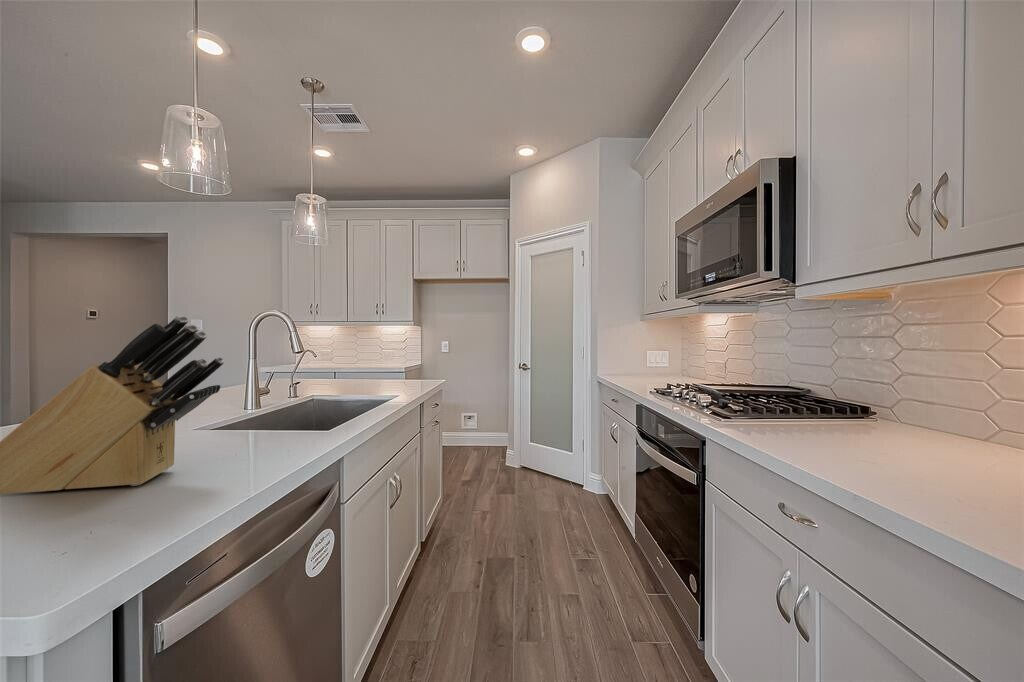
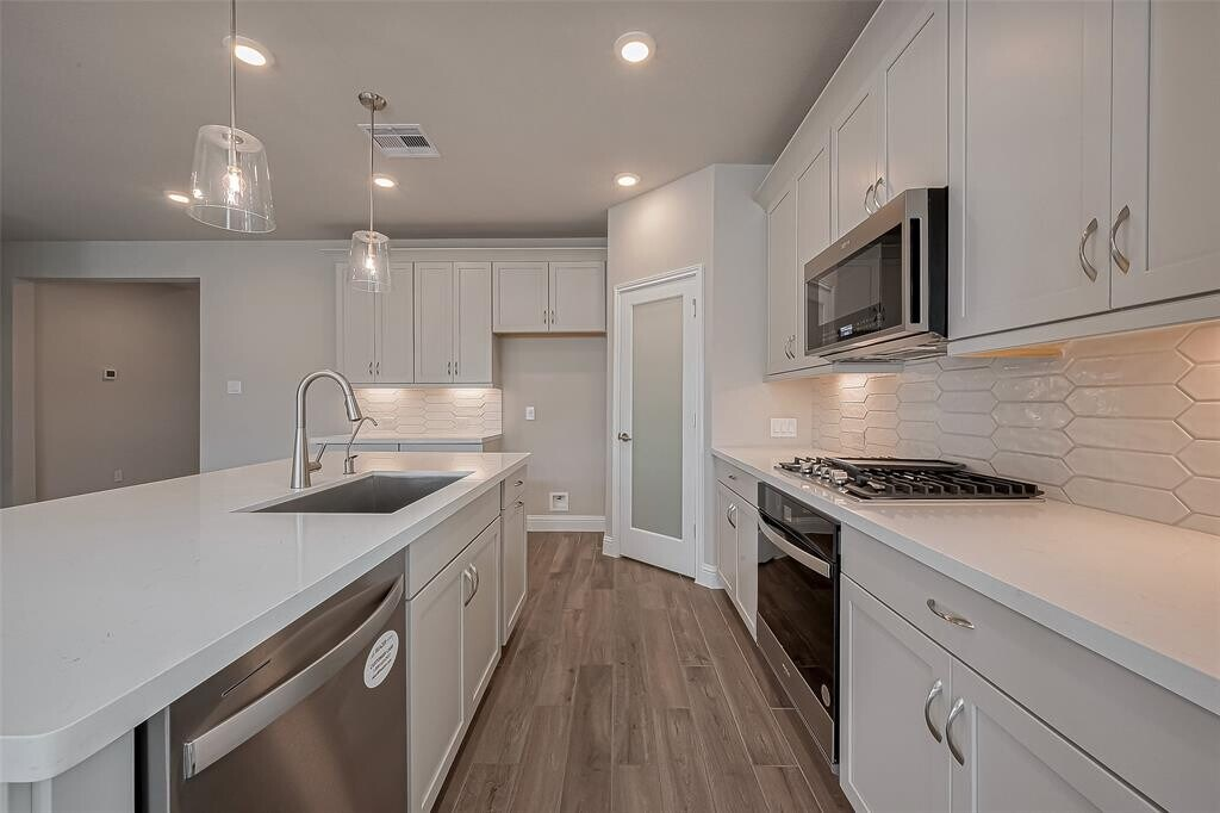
- knife block [0,314,225,495]
